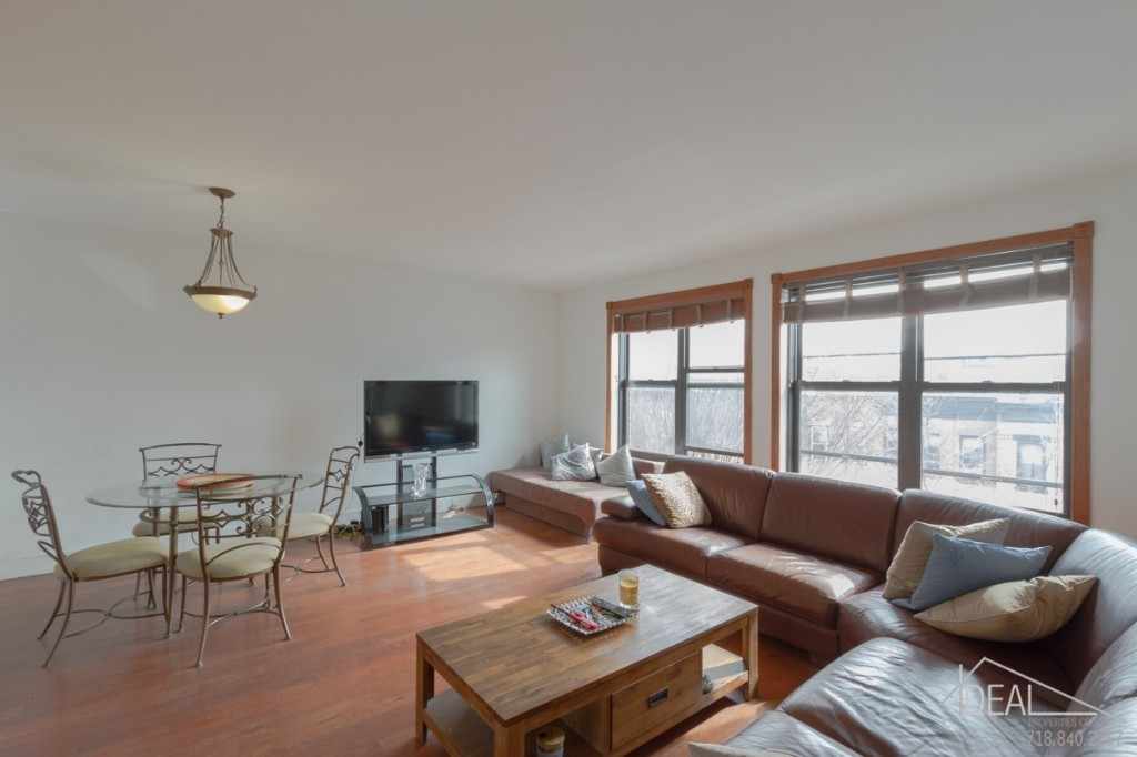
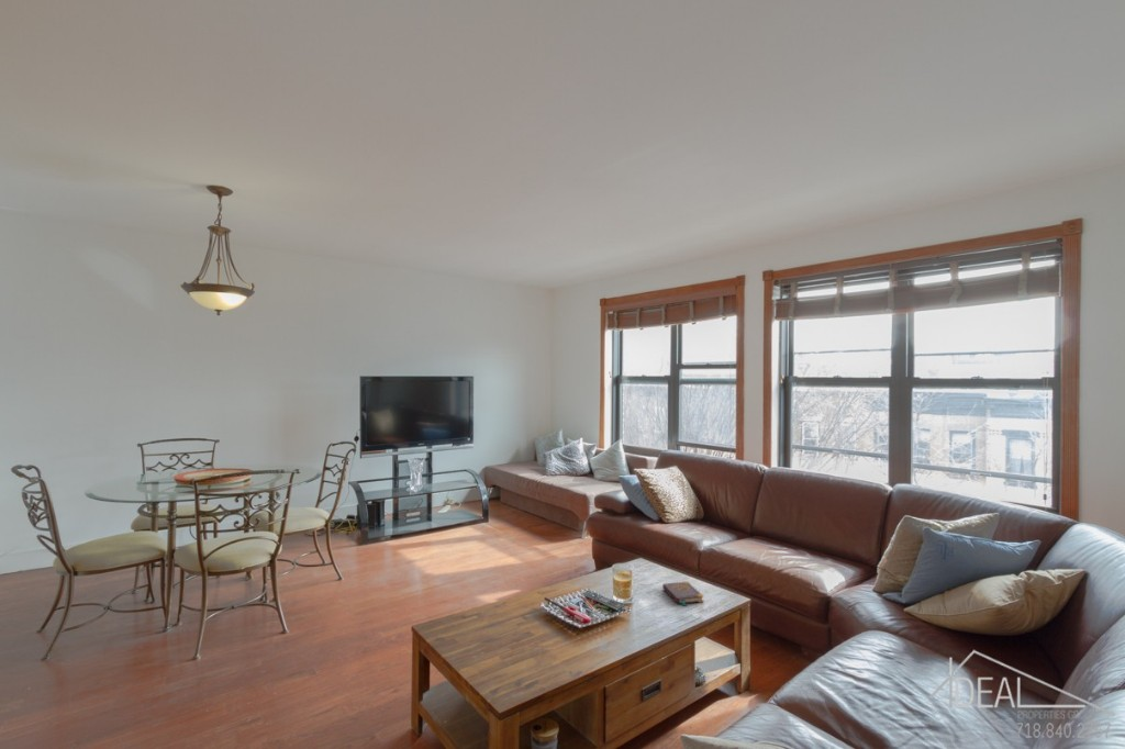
+ book [661,580,705,606]
